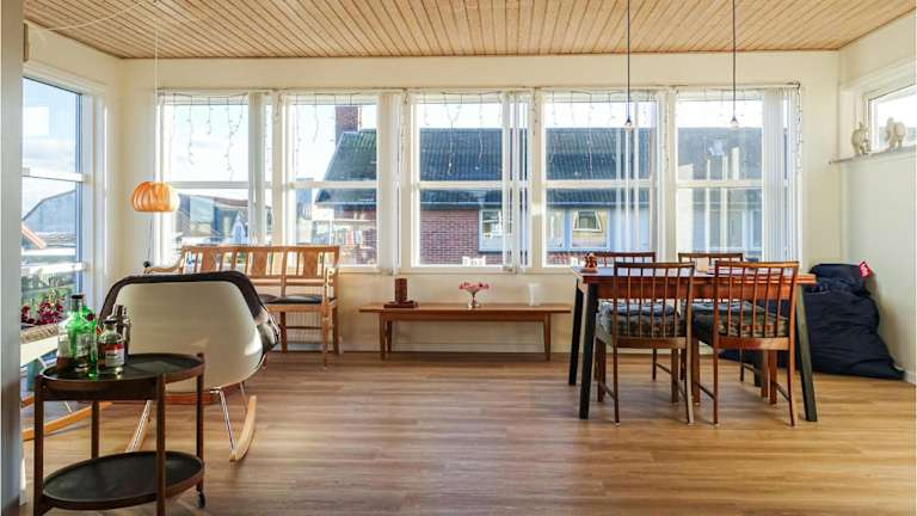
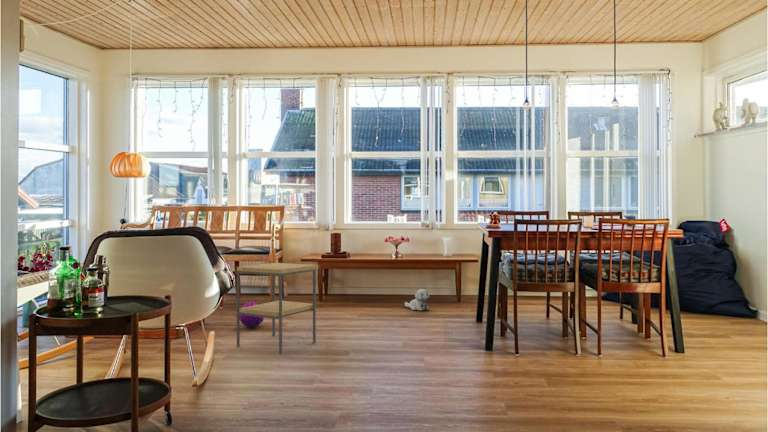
+ plush toy [404,288,431,311]
+ side table [236,262,320,355]
+ ball [240,301,265,328]
